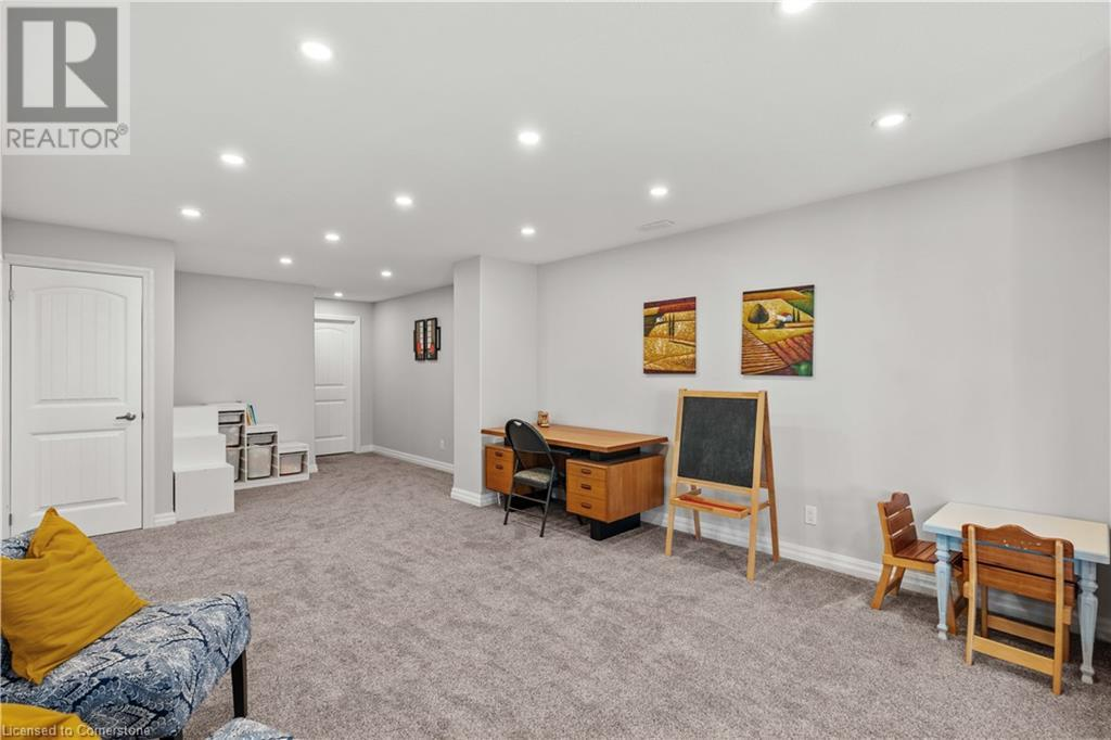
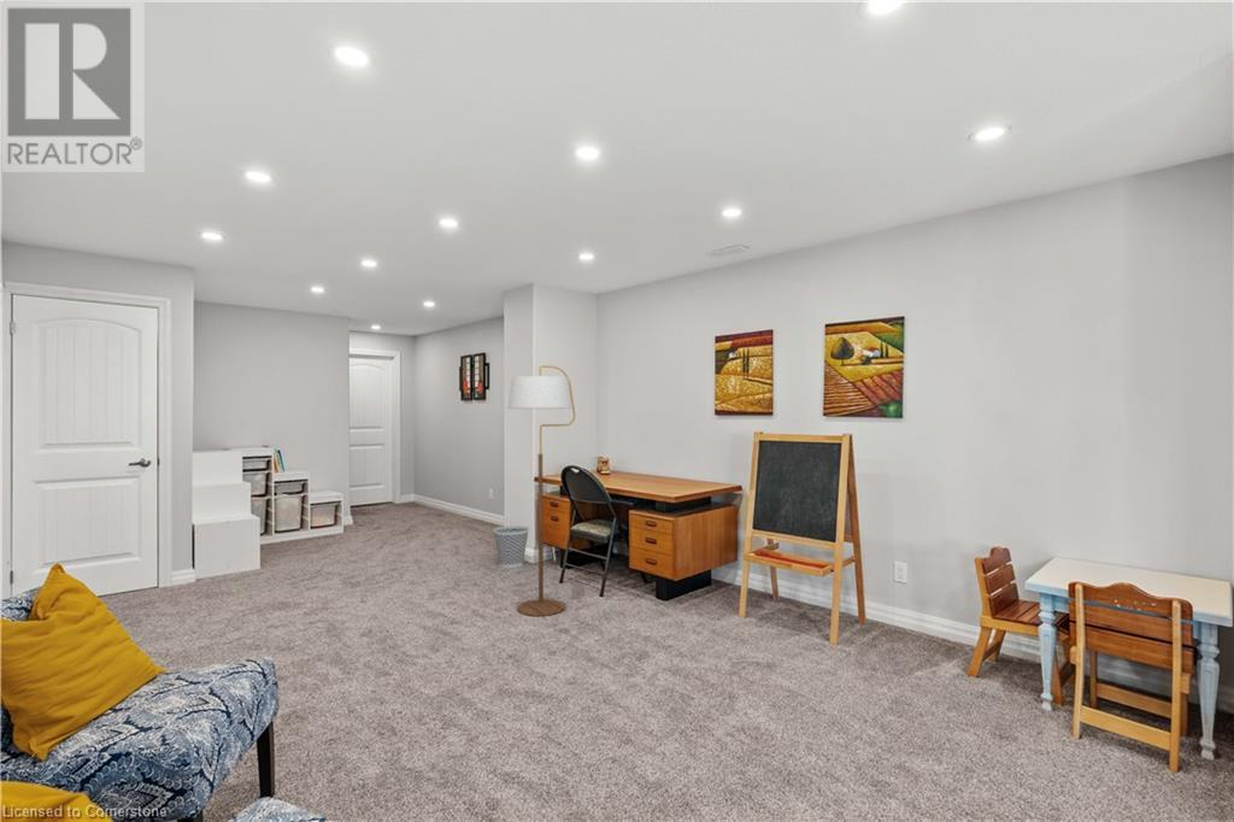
+ floor lamp [507,364,576,617]
+ wastebasket [492,524,530,569]
